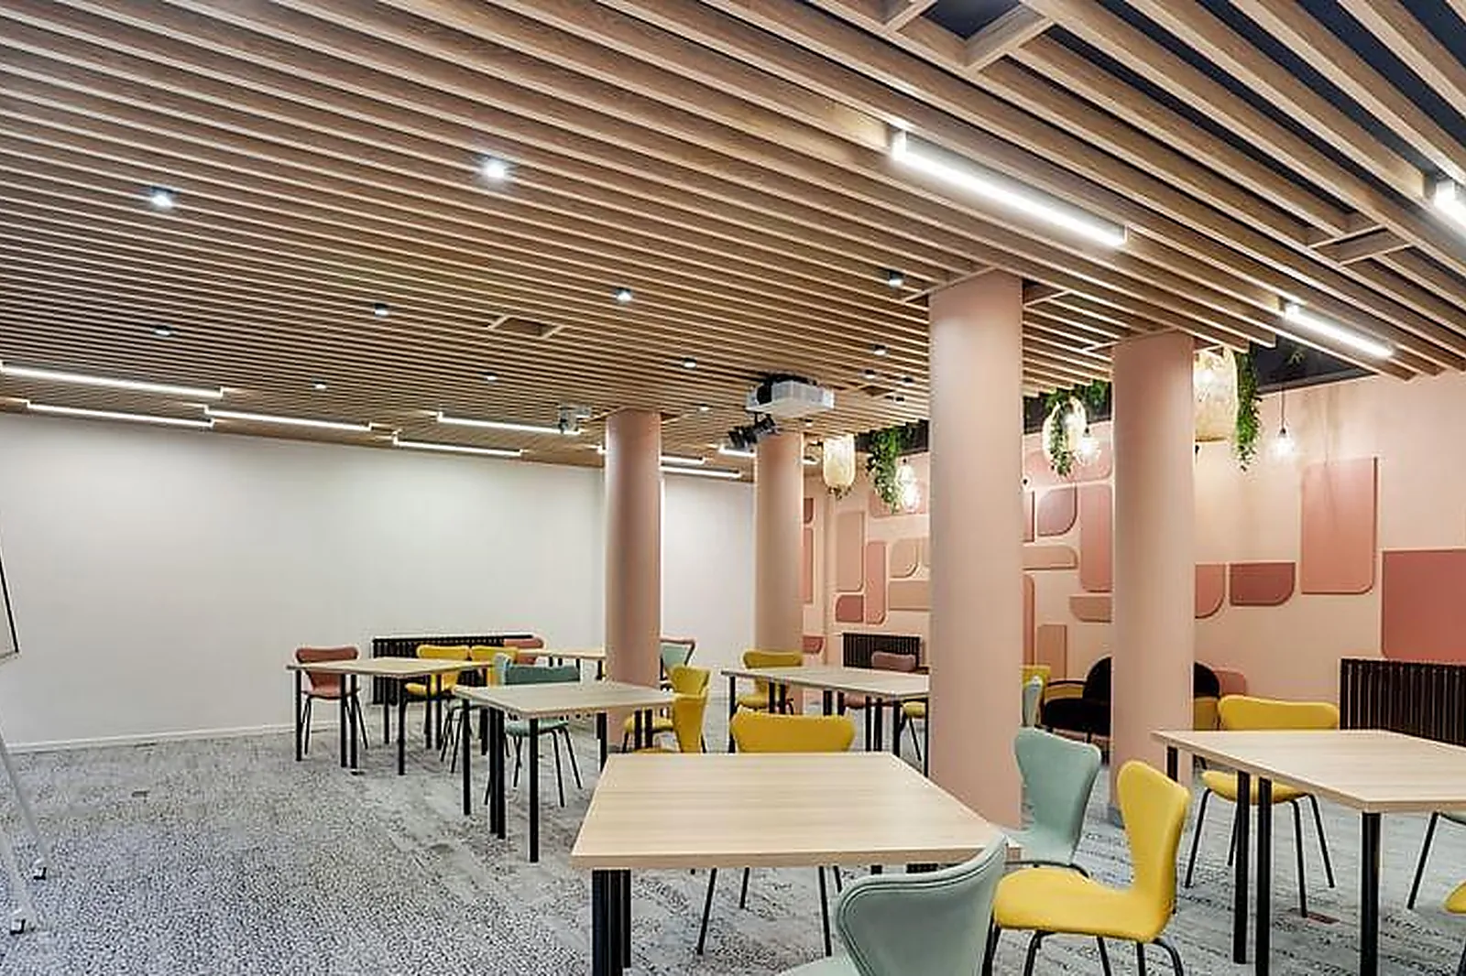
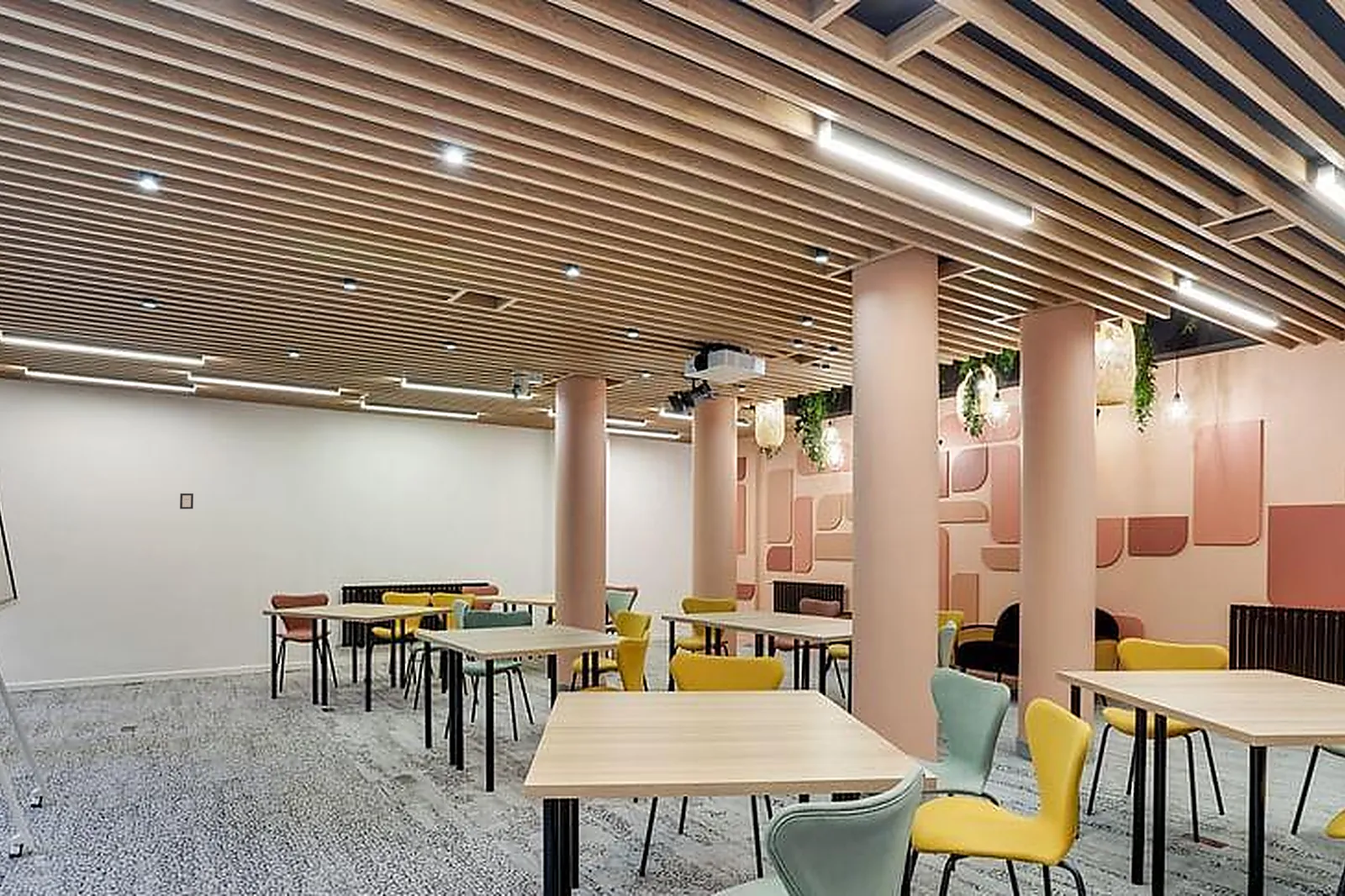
+ picture frame [179,493,194,510]
